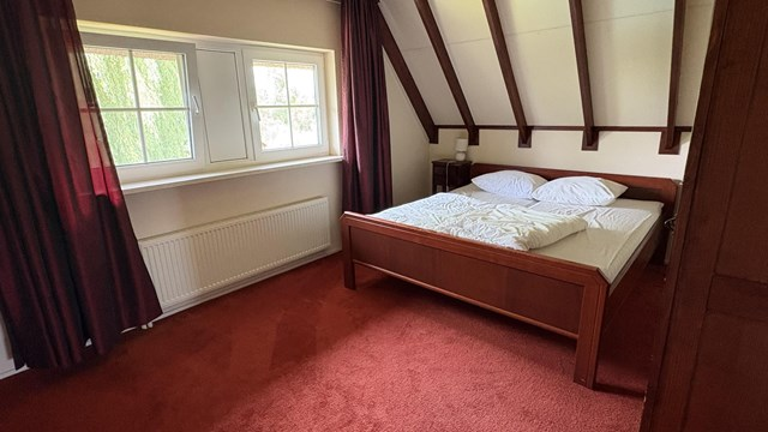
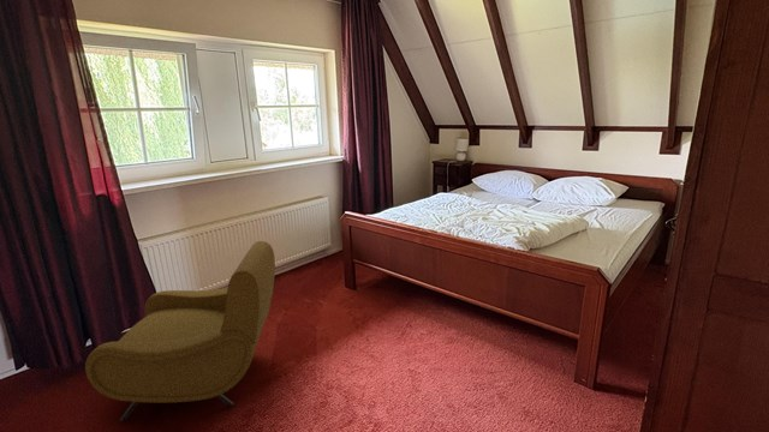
+ armchair [84,240,276,422]
